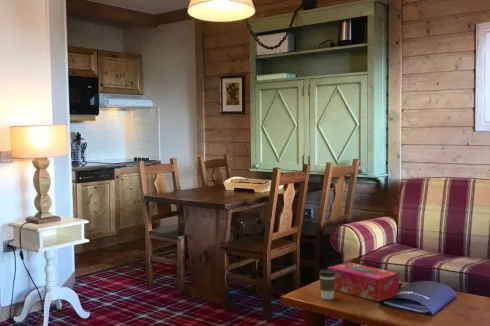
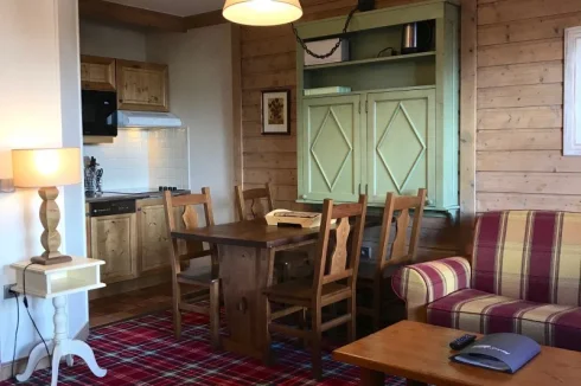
- tissue box [327,261,400,303]
- coffee cup [318,269,336,301]
